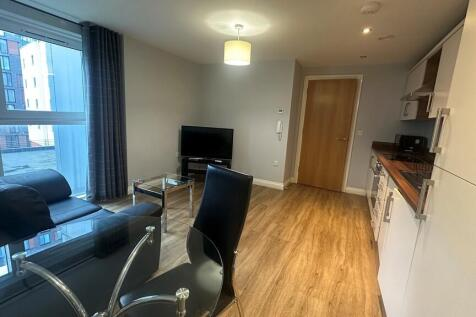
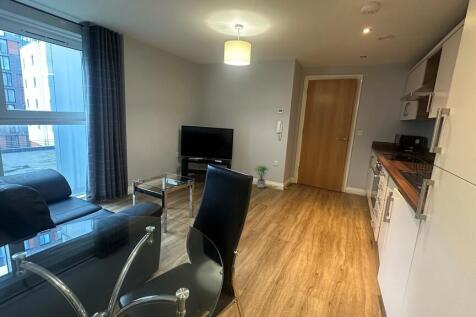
+ potted plant [253,164,270,190]
